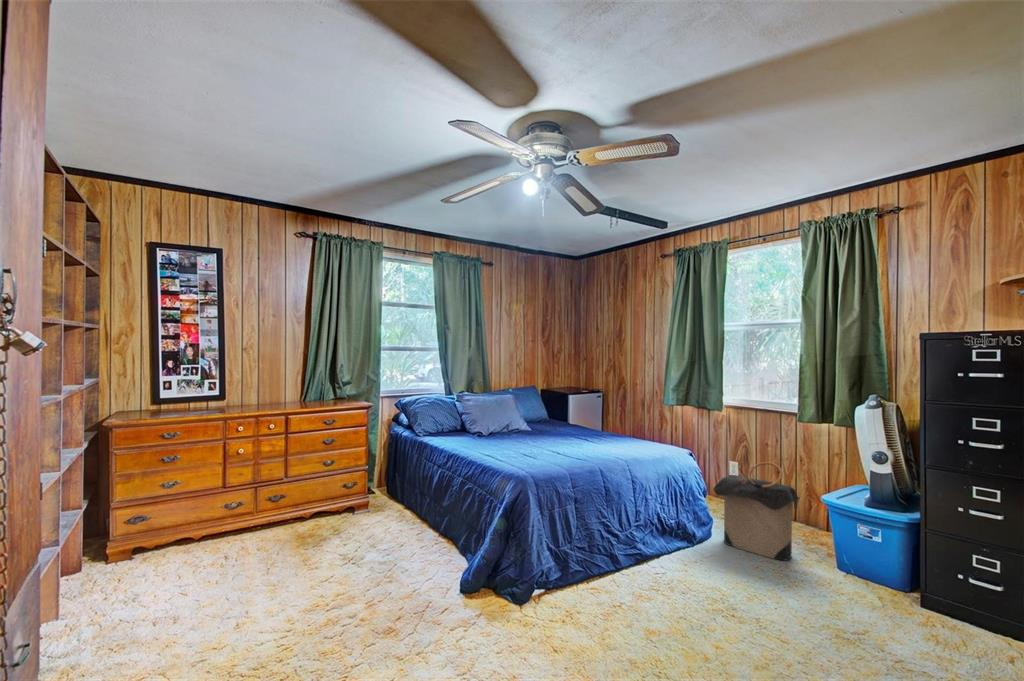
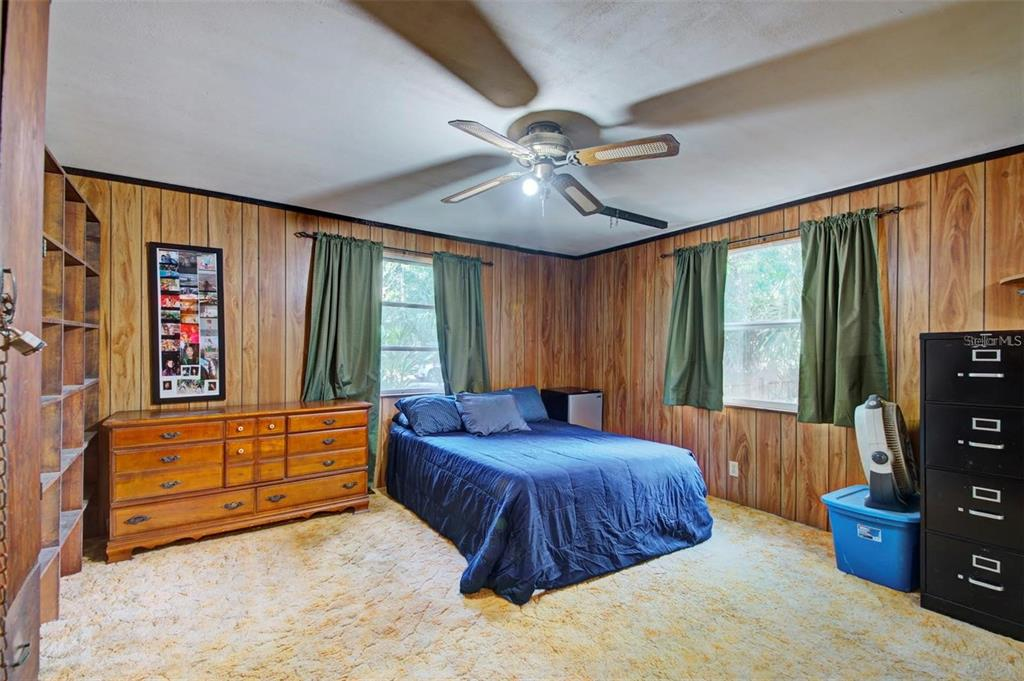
- laundry hamper [712,461,801,562]
